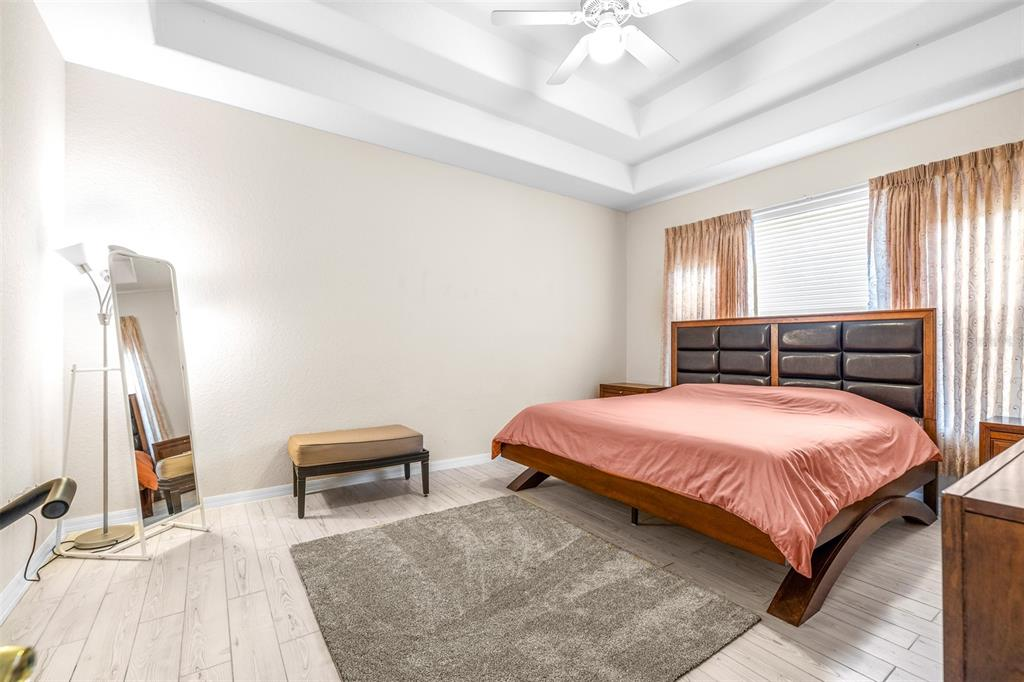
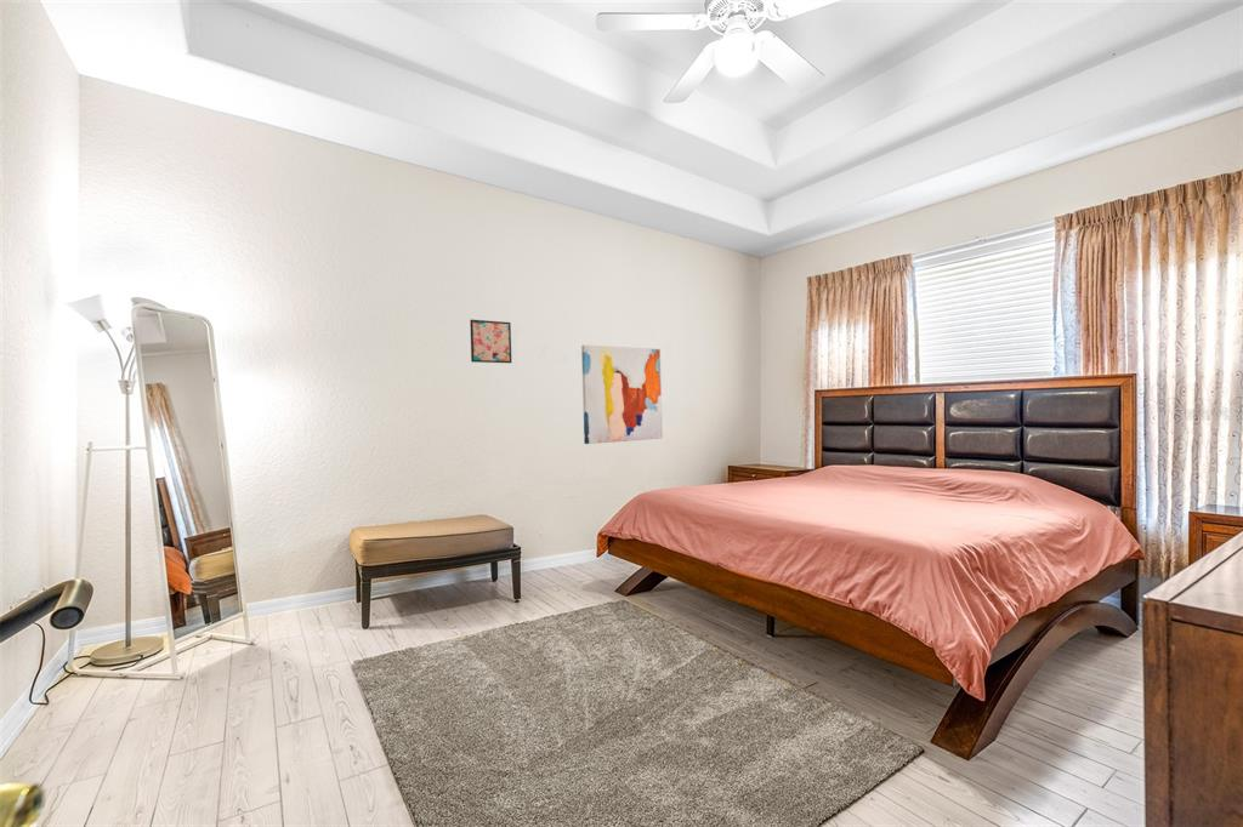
+ wall art [580,344,664,445]
+ wall art [469,319,512,364]
